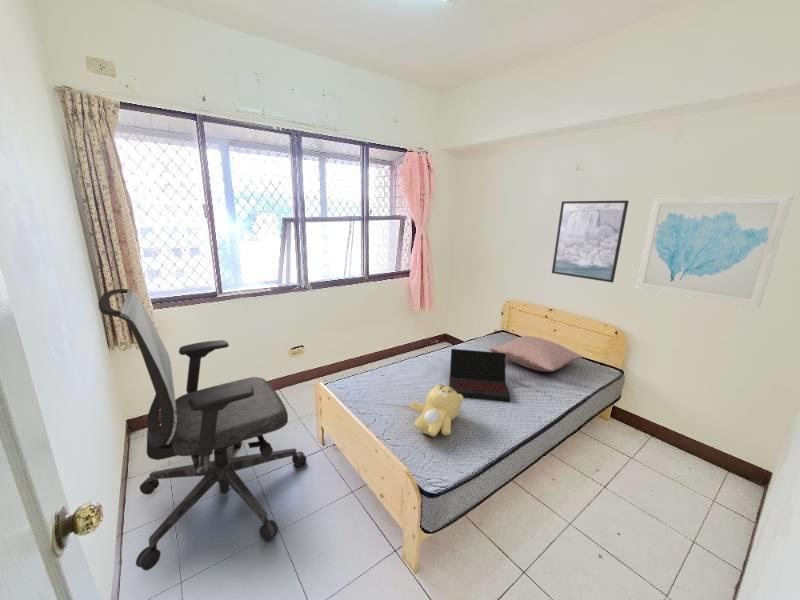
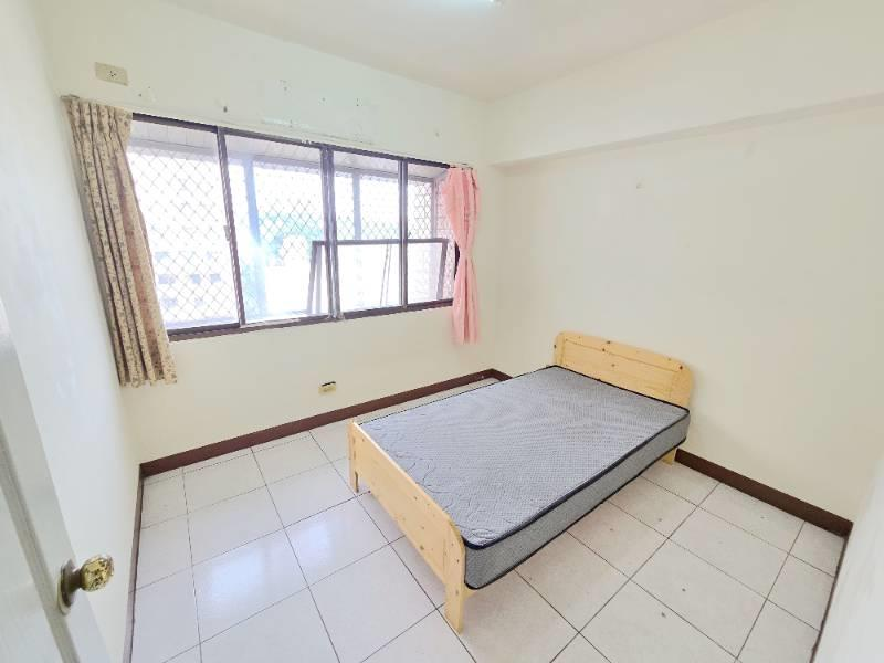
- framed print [551,200,630,283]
- wall art [634,194,794,310]
- pillow [488,335,584,373]
- teddy bear [410,383,464,438]
- laptop [449,348,511,403]
- office chair [98,288,308,572]
